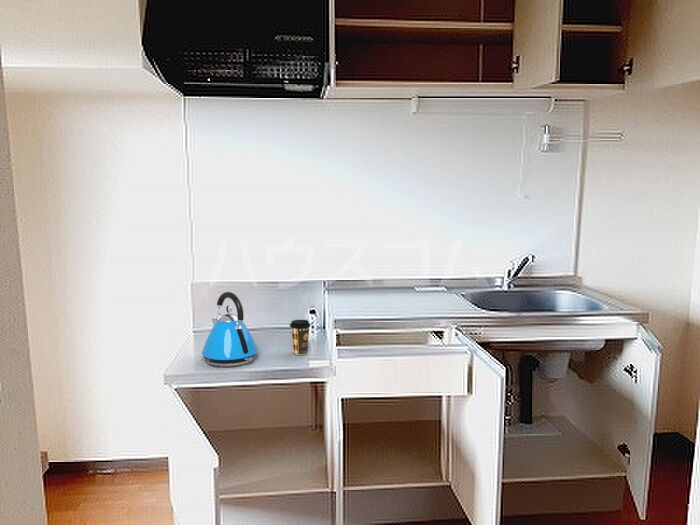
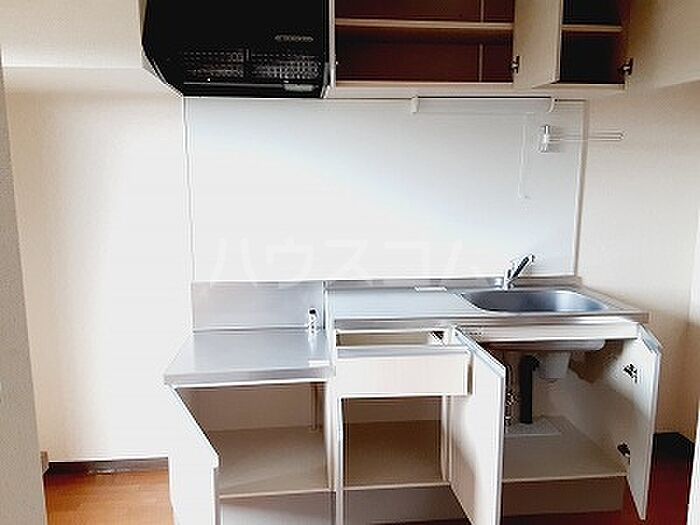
- coffee cup [289,319,312,356]
- kettle [201,291,259,368]
